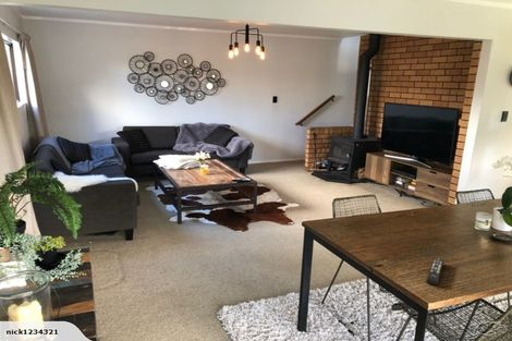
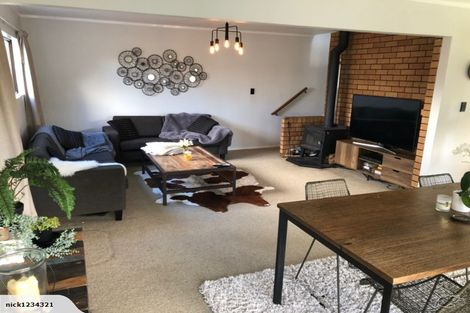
- remote control [425,256,444,287]
